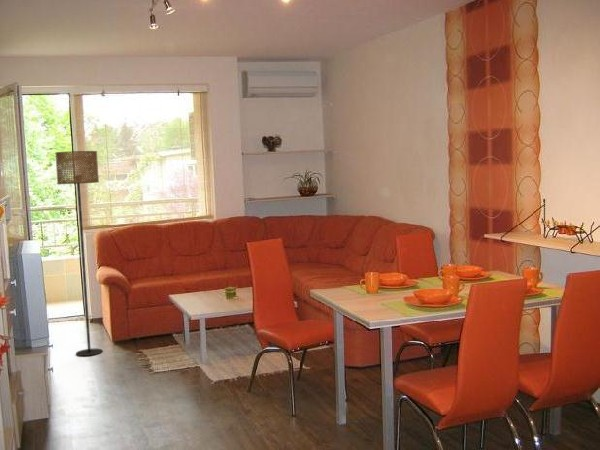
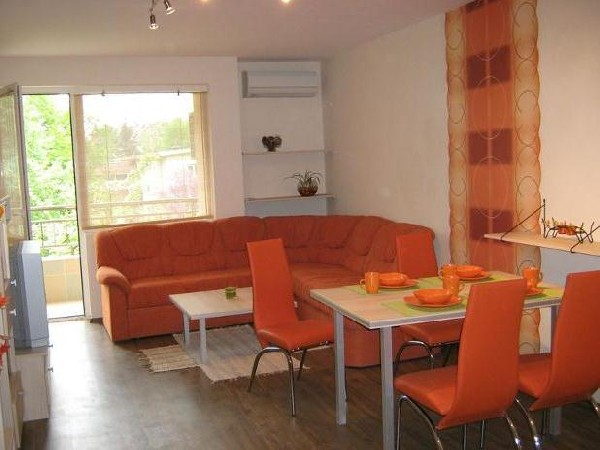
- floor lamp [54,150,104,357]
